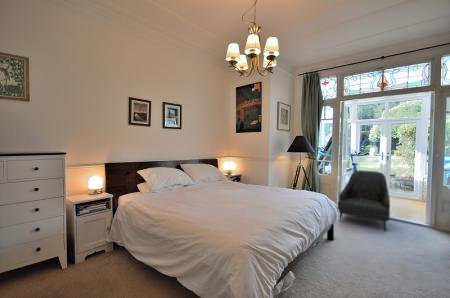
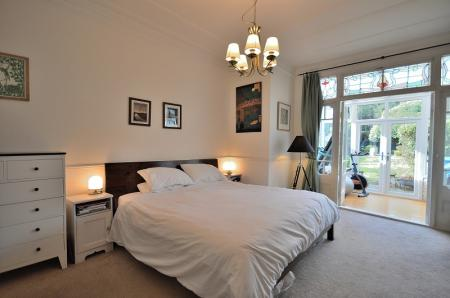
- armchair [337,170,391,232]
